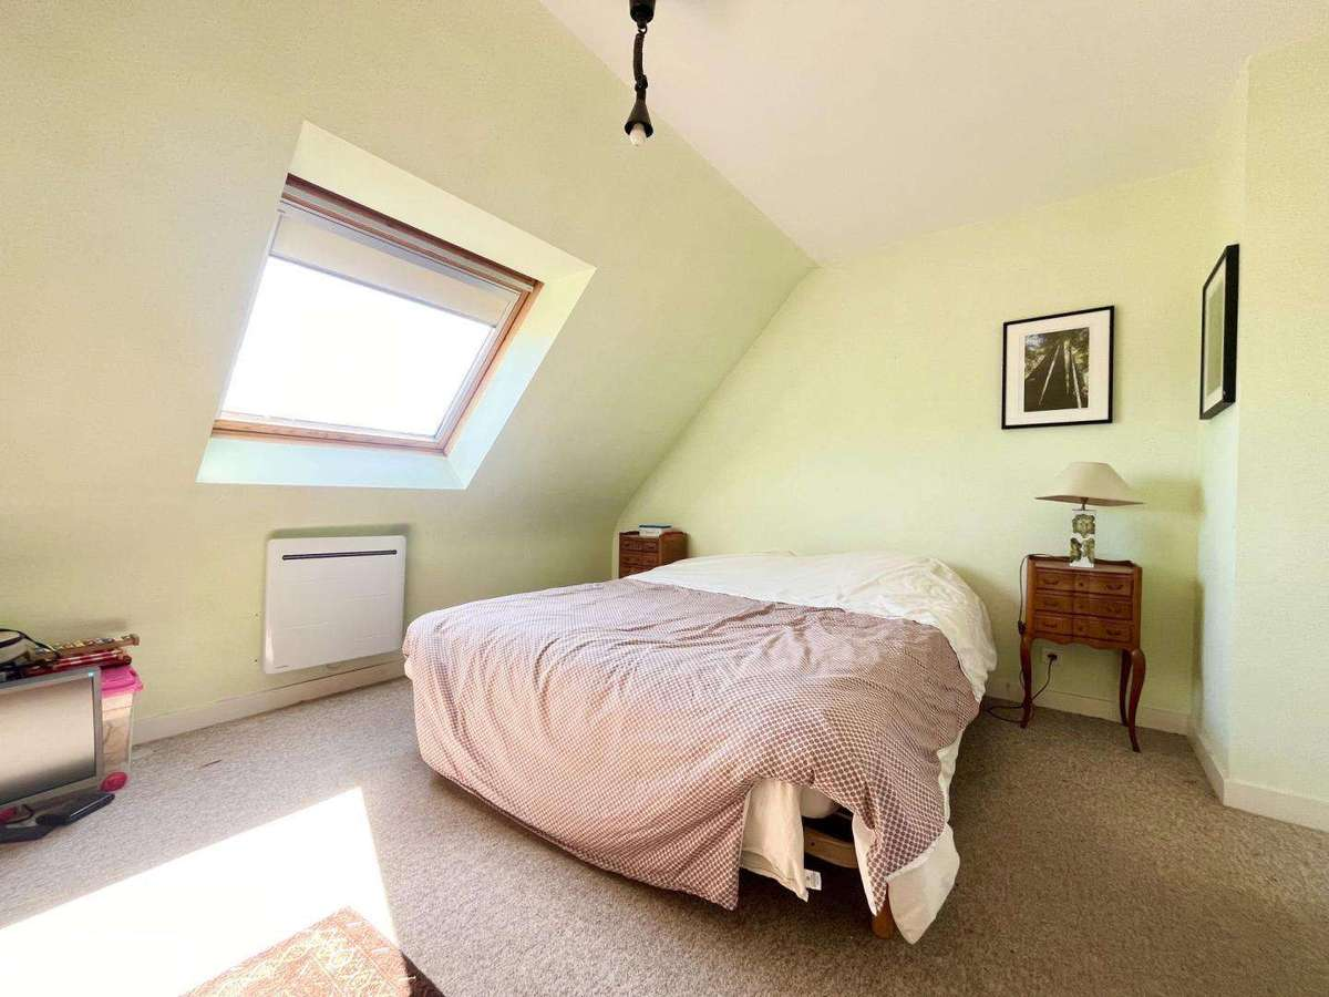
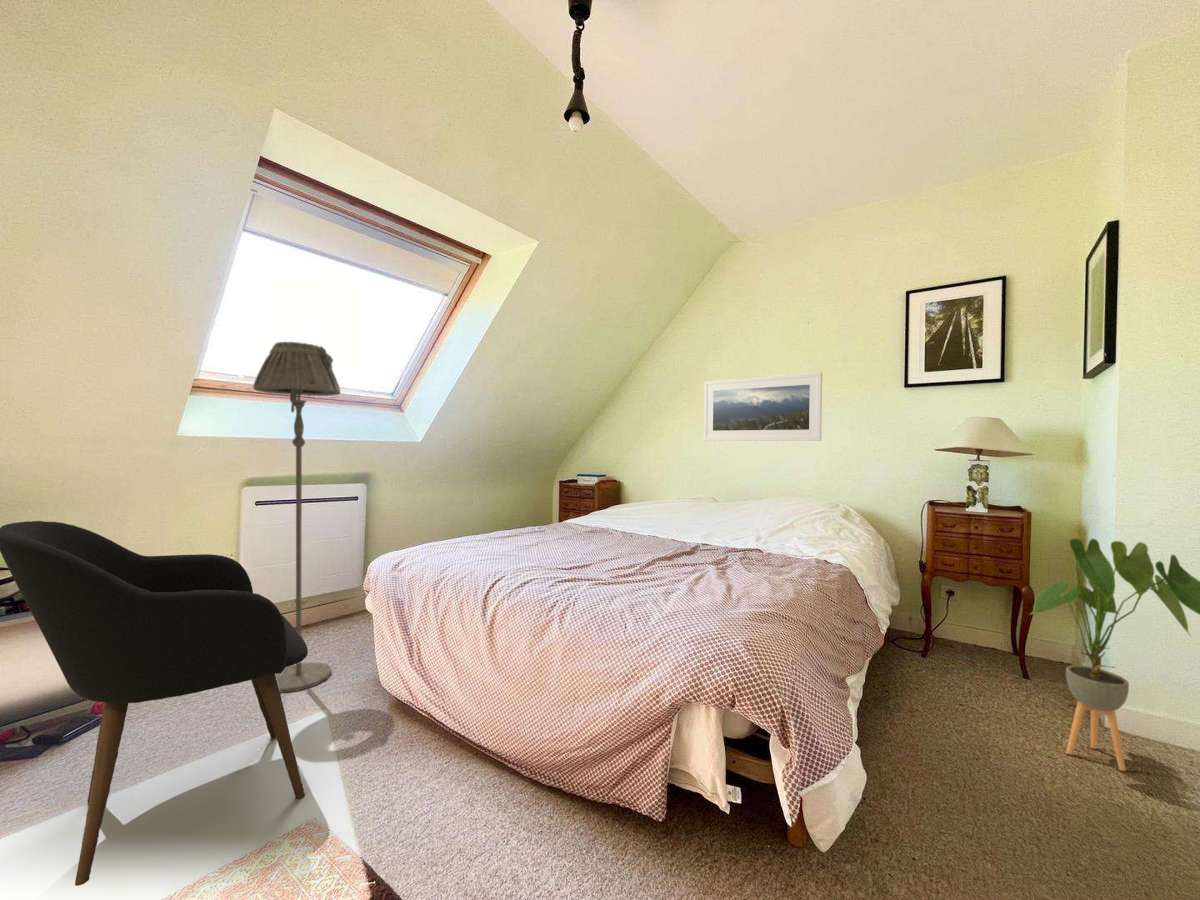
+ house plant [1028,538,1200,772]
+ floor lamp [252,341,342,694]
+ armchair [0,520,309,887]
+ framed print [703,372,823,442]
